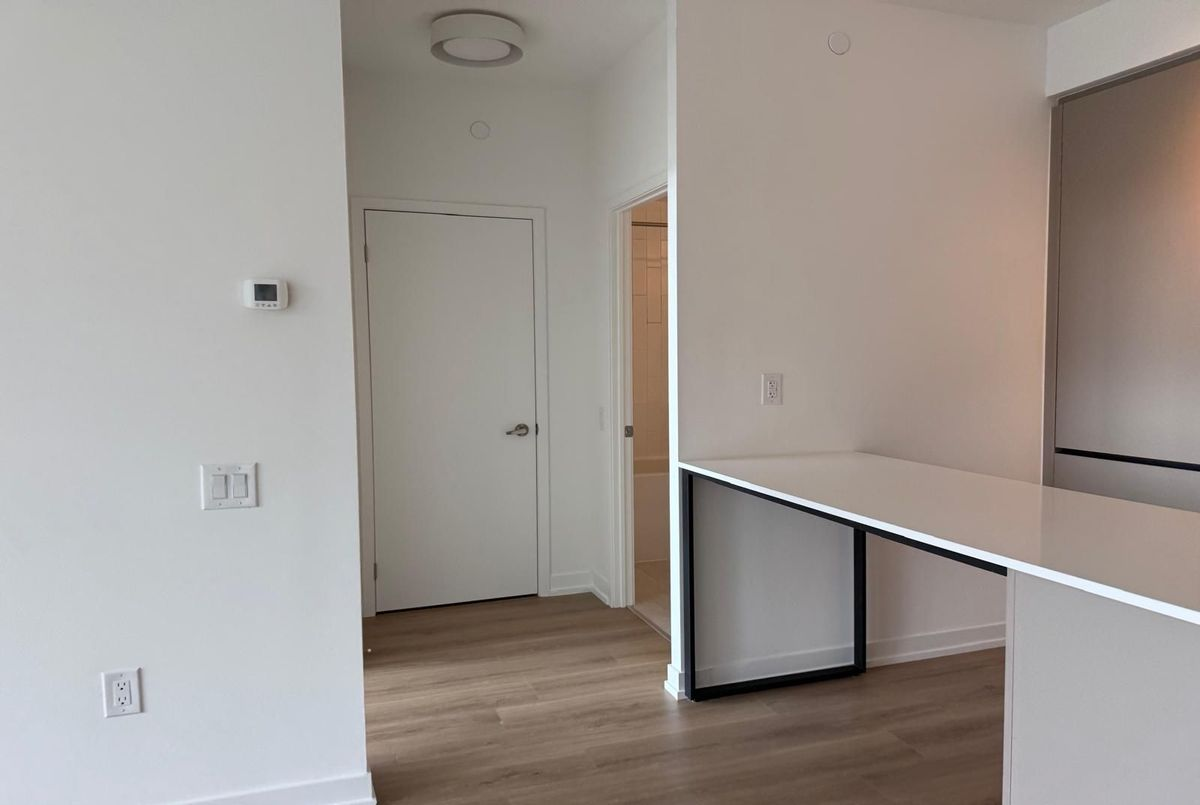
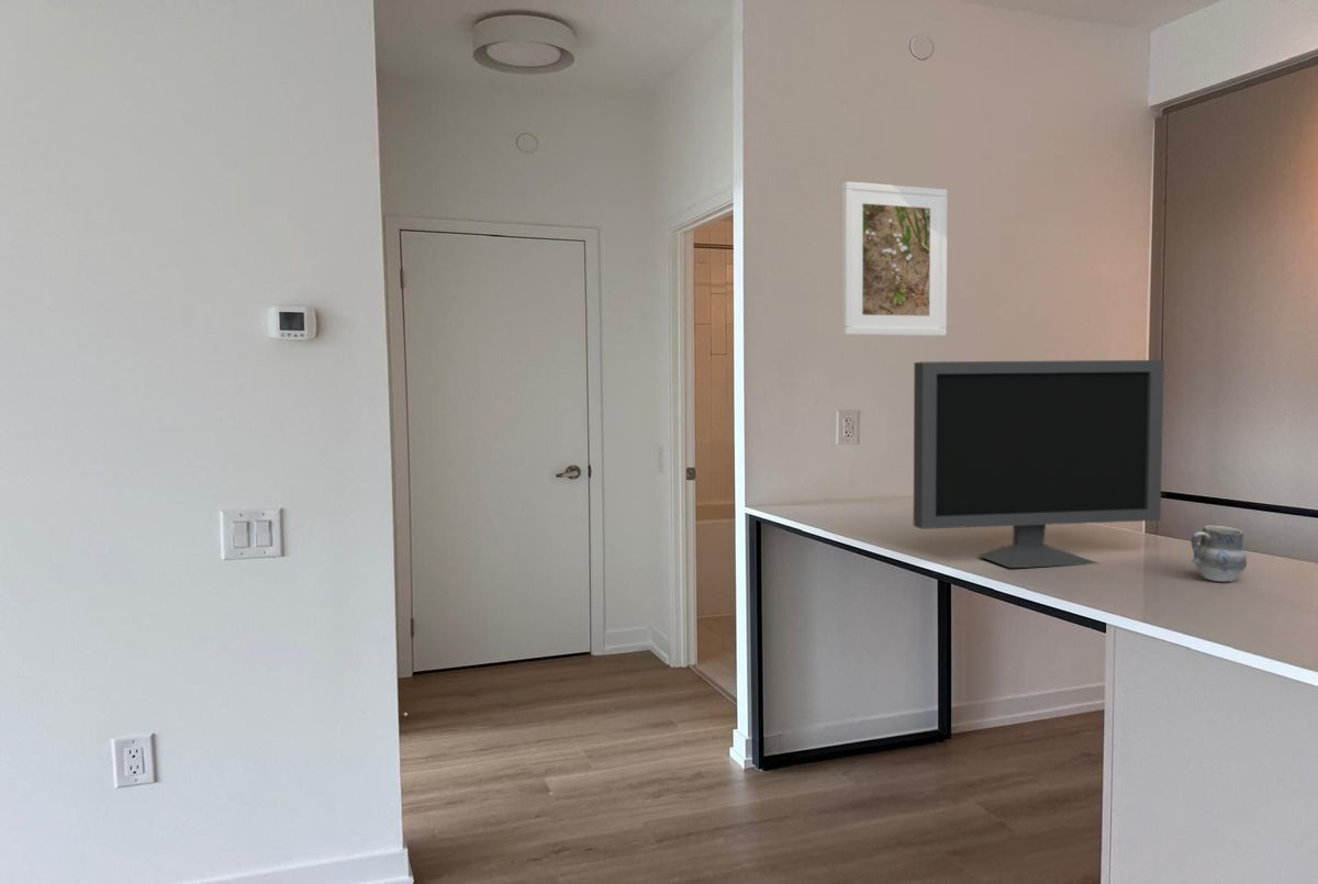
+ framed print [841,181,949,337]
+ cup [1189,525,1248,583]
+ monitor [913,359,1165,569]
